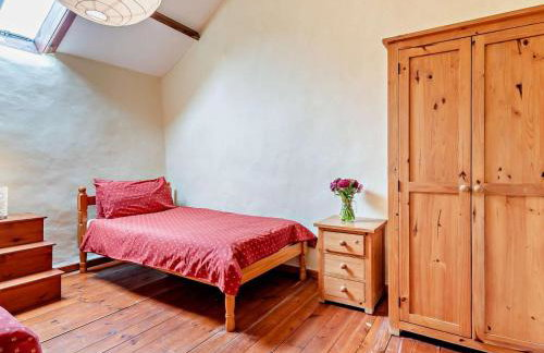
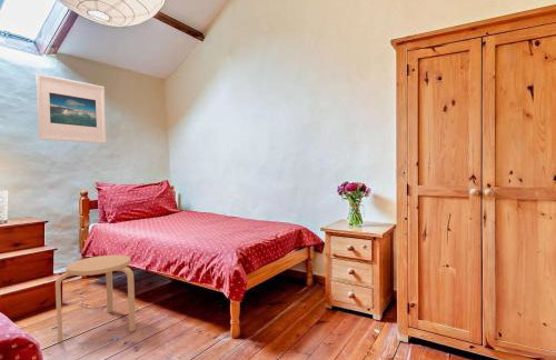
+ stool [54,253,137,343]
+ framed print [36,72,108,144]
